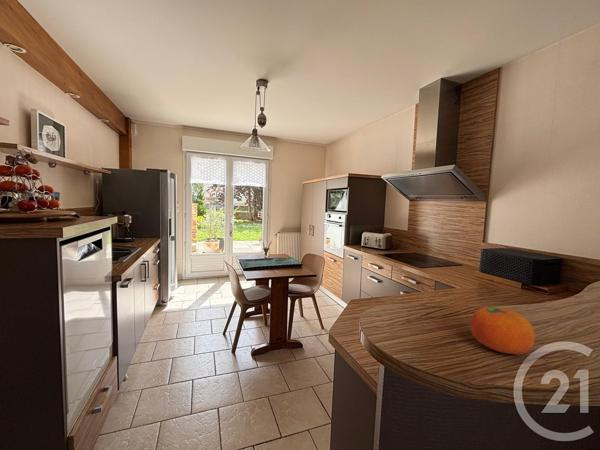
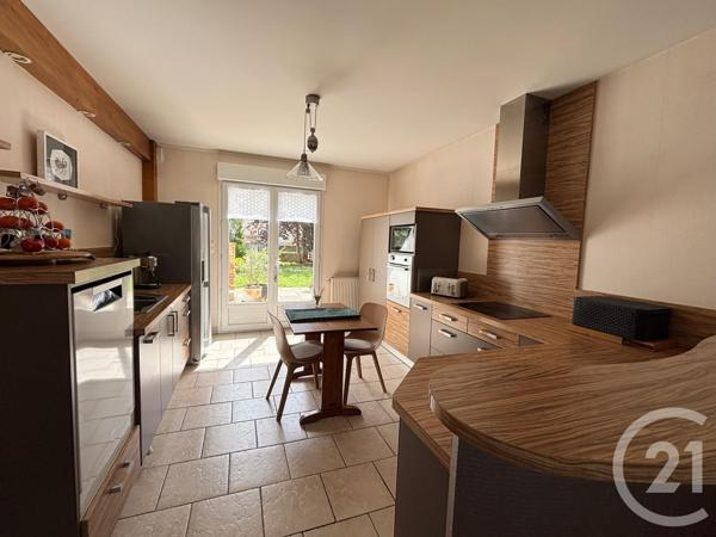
- fruit [469,306,536,355]
